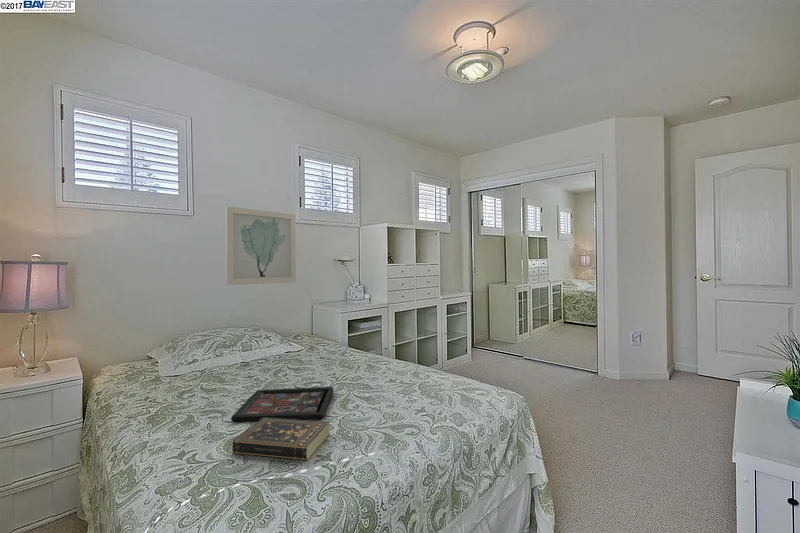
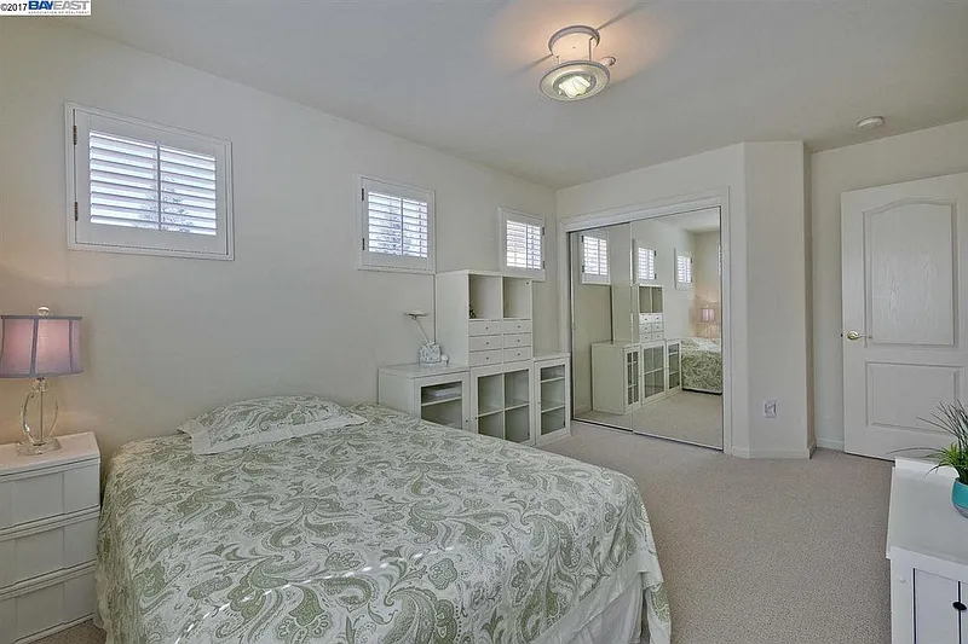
- decorative tray [230,386,334,422]
- book [231,417,331,461]
- wall art [225,205,297,286]
